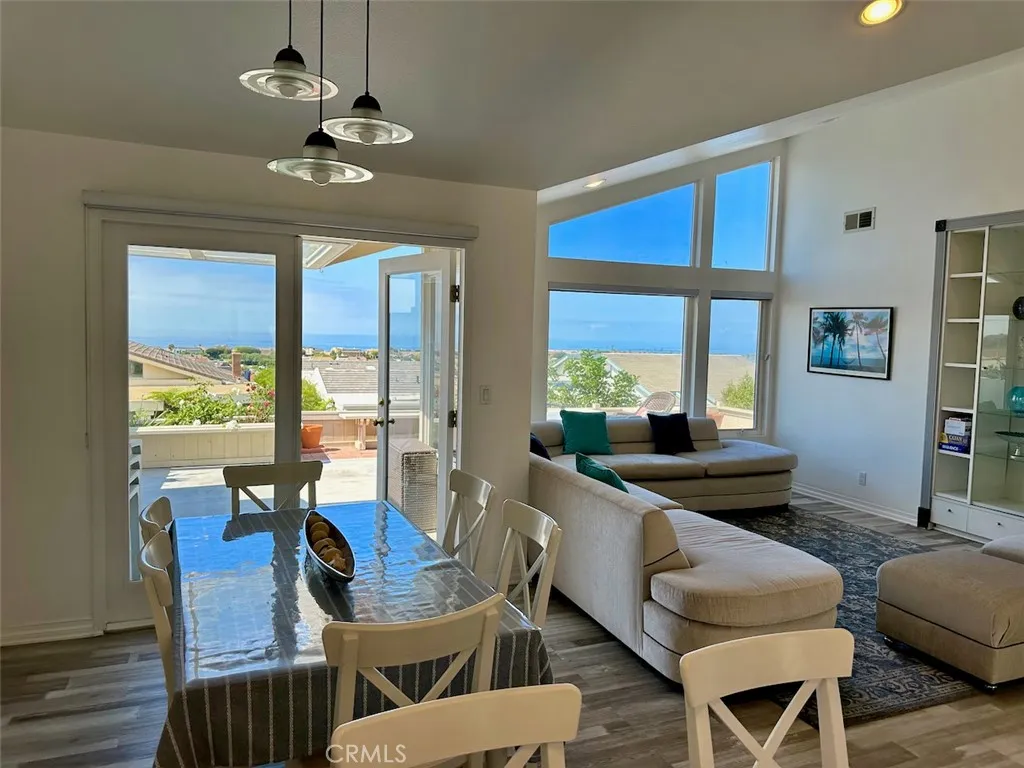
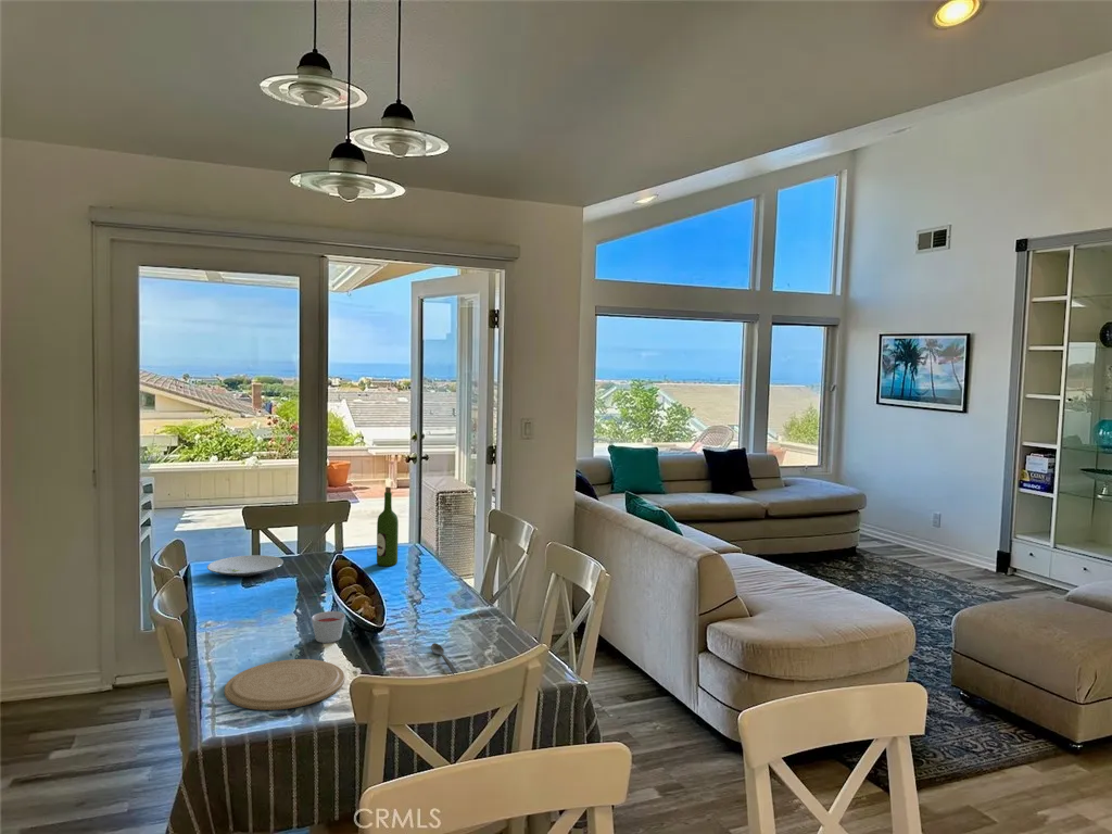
+ spoon [430,642,459,675]
+ wine bottle [376,486,400,567]
+ candle [311,610,346,644]
+ plate [206,554,285,578]
+ plate [224,658,345,711]
